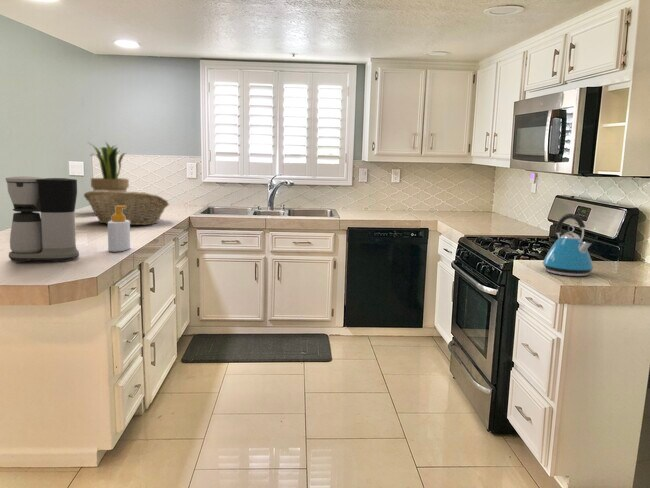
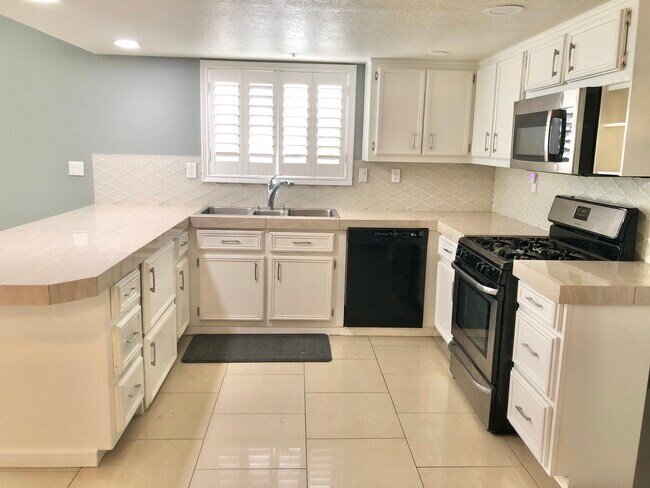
- soap bottle [107,206,131,253]
- fruit basket [83,190,170,226]
- coffee maker [5,175,80,263]
- potted plant [88,140,130,192]
- kettle [542,213,594,277]
